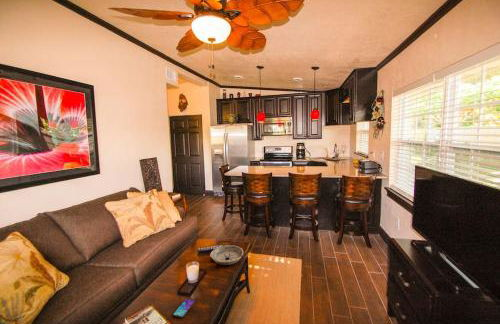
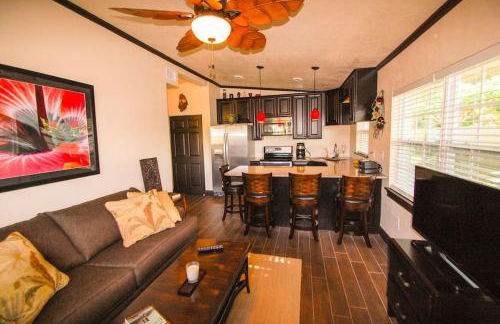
- smartphone [172,297,196,319]
- bowl [209,244,244,266]
